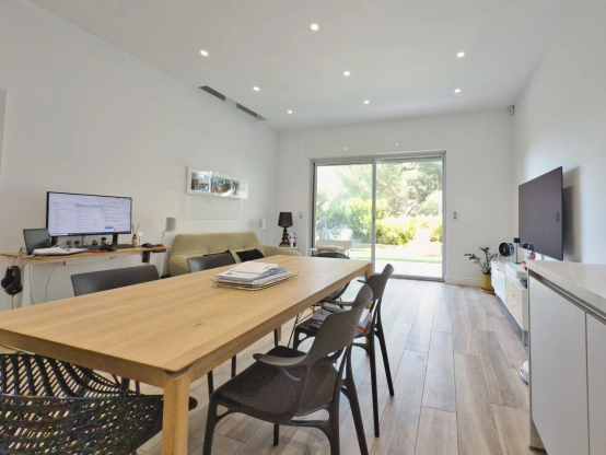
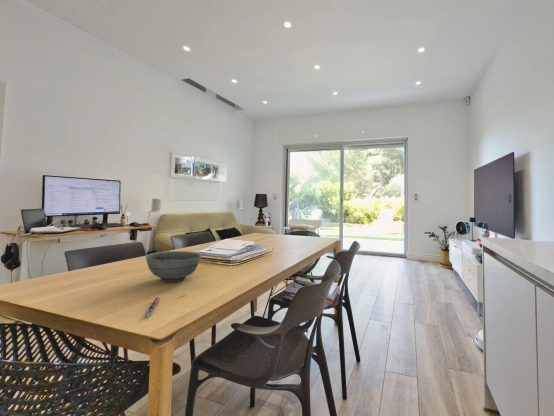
+ pen [143,296,161,318]
+ bowl [144,250,202,283]
